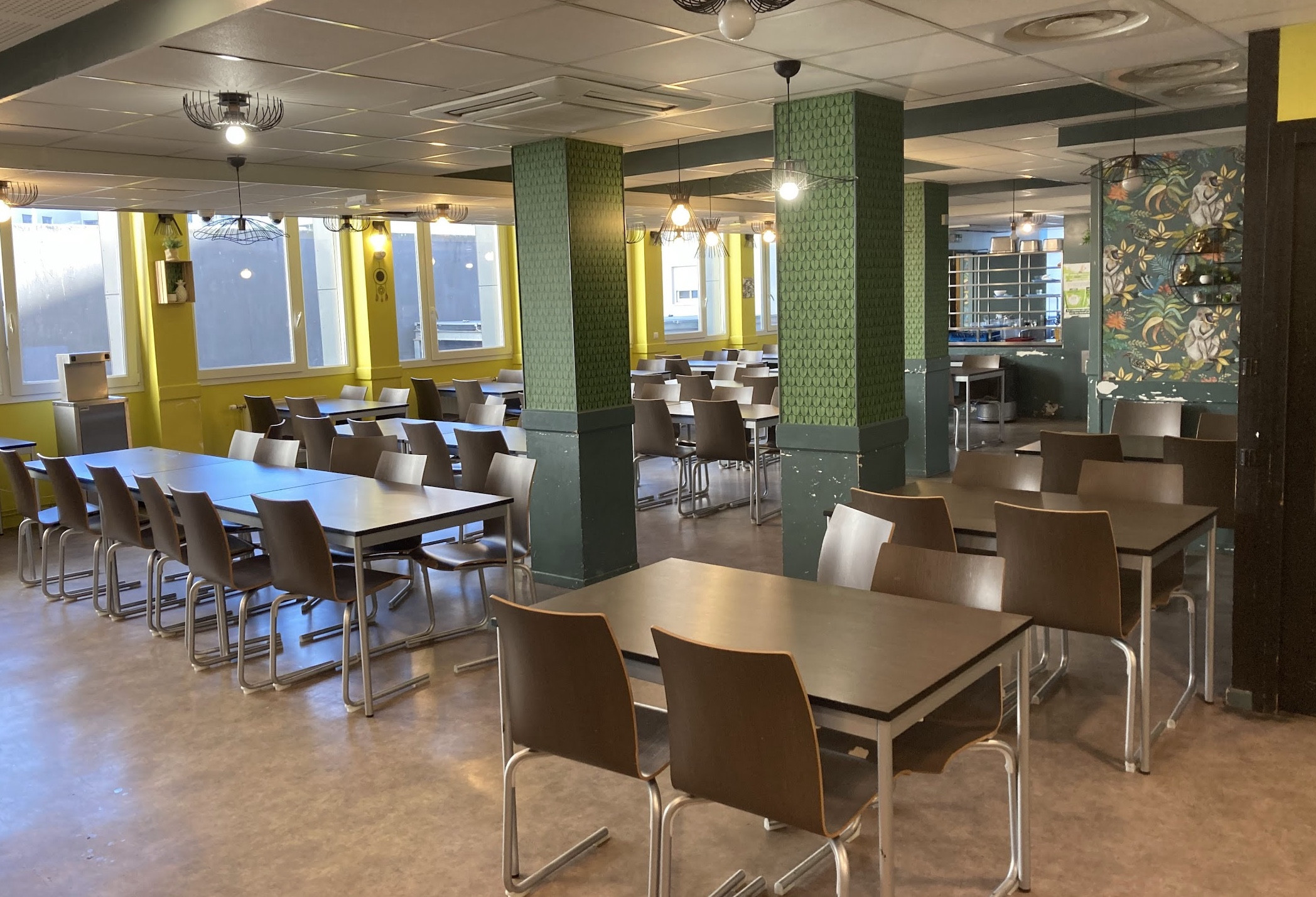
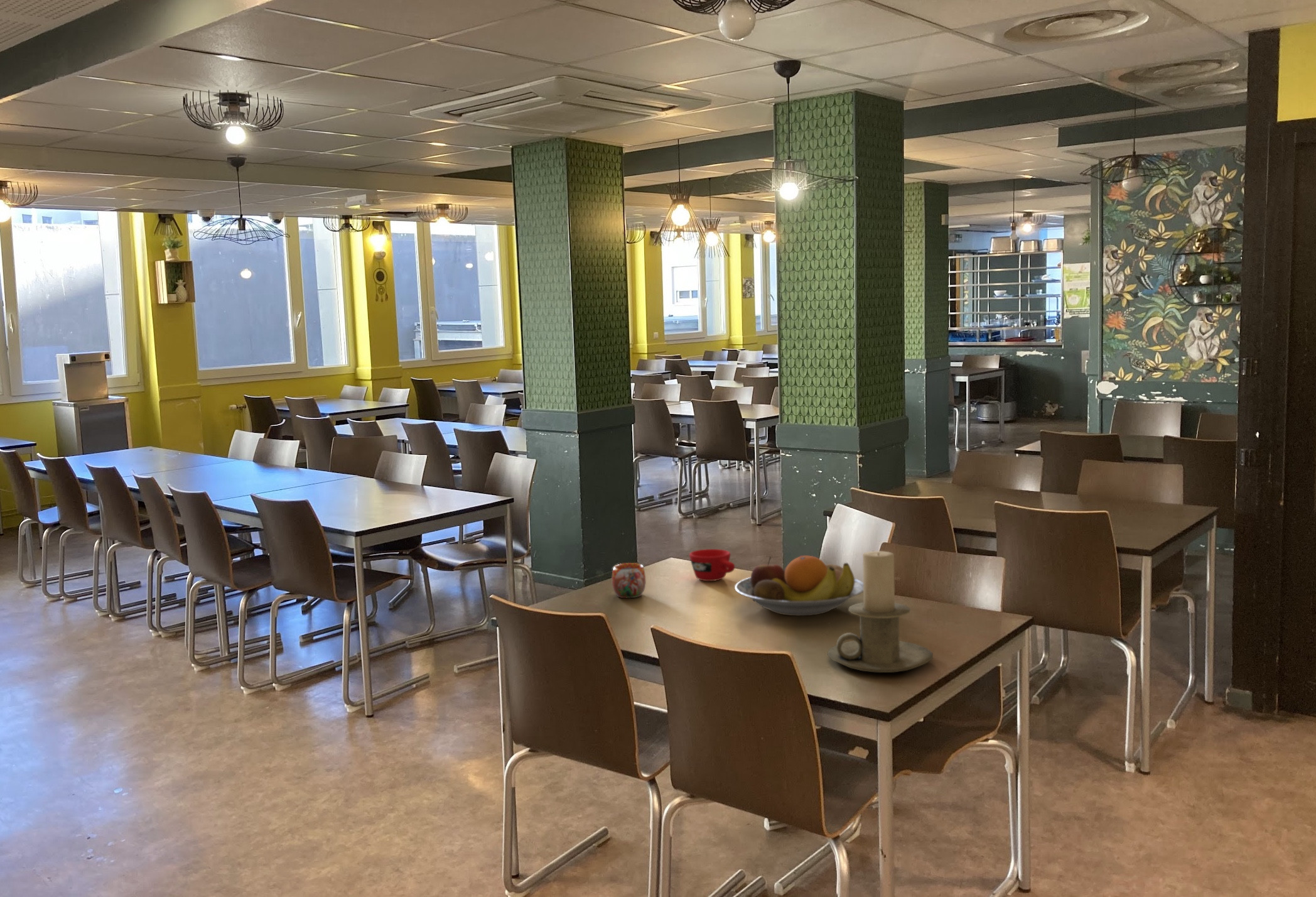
+ cup [689,548,735,582]
+ mug [611,562,647,599]
+ candle holder [827,550,934,673]
+ fruit bowl [734,555,863,616]
